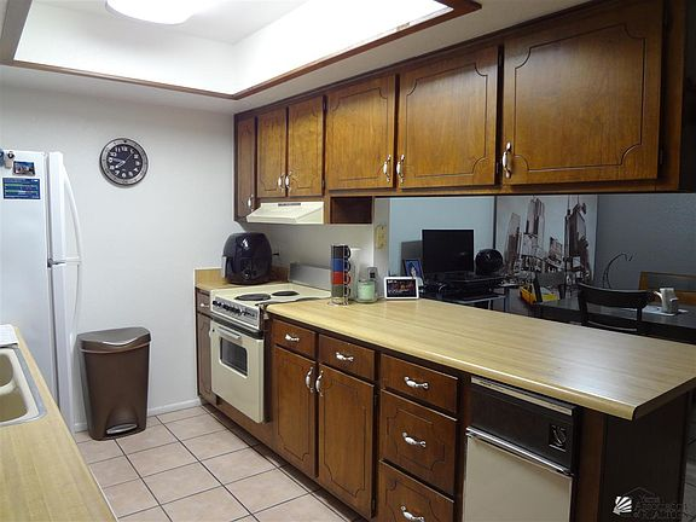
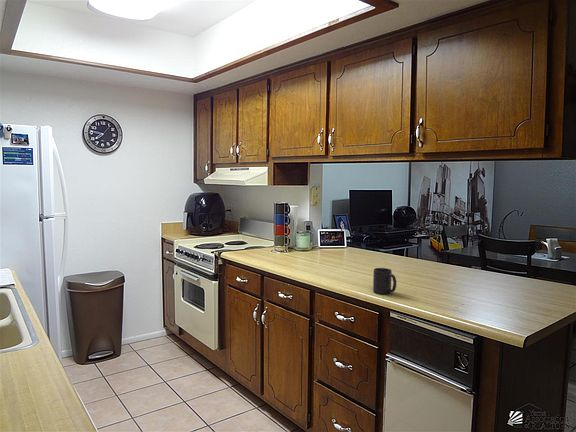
+ mug [372,267,397,295]
